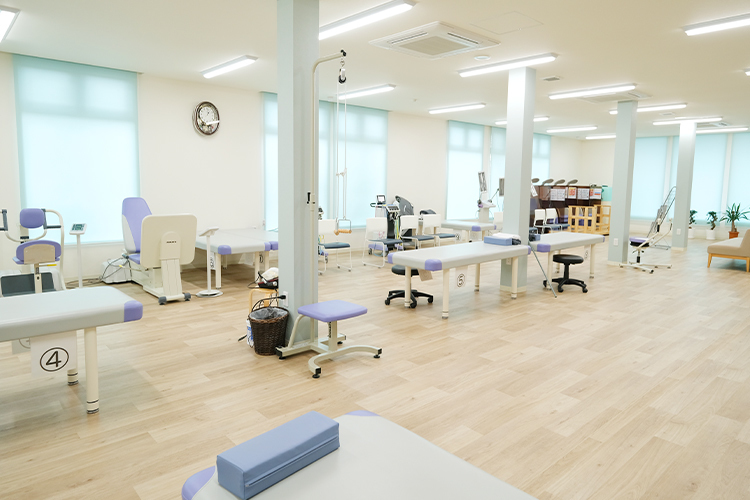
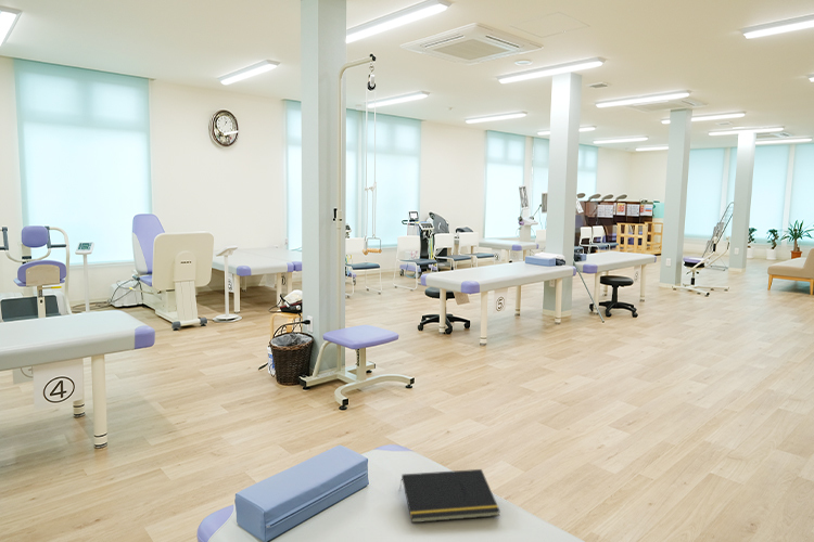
+ notepad [398,468,501,524]
